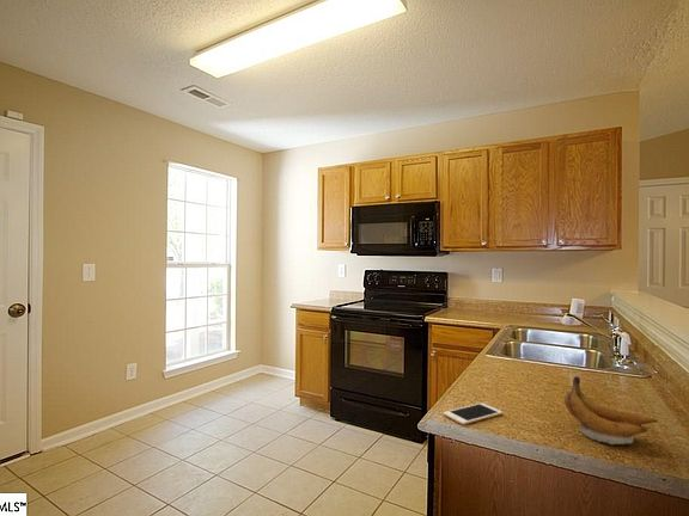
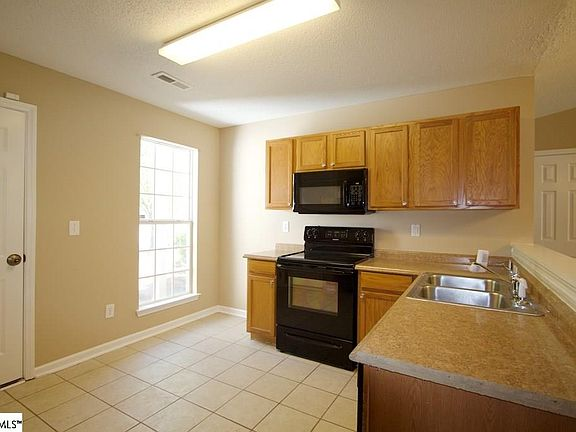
- banana [563,375,658,446]
- cell phone [443,401,504,425]
